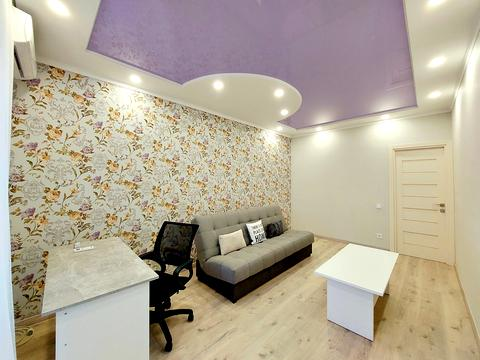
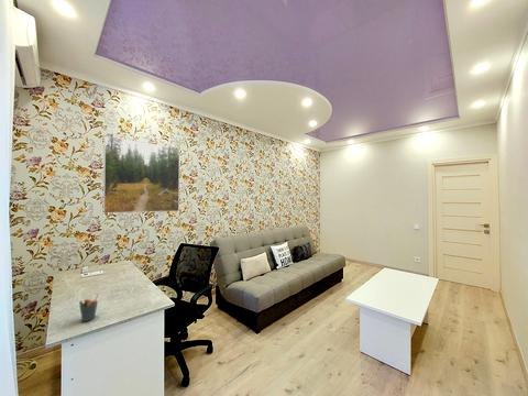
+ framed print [102,134,180,215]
+ pen holder [78,293,100,322]
